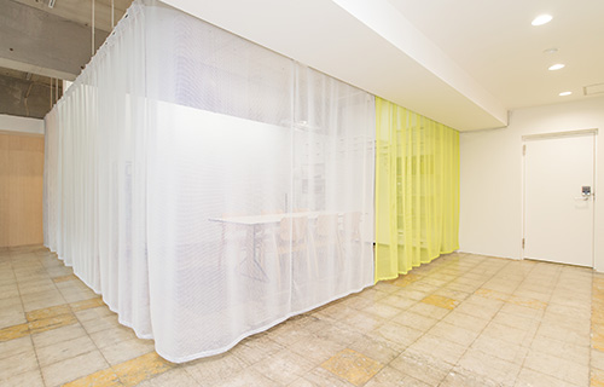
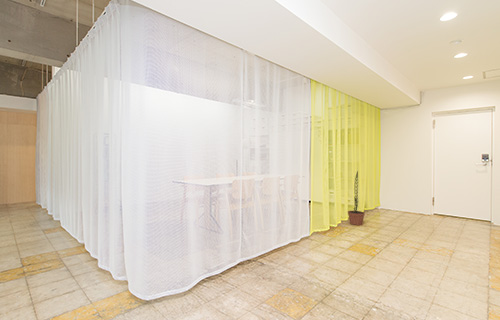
+ decorative plant [347,170,366,226]
